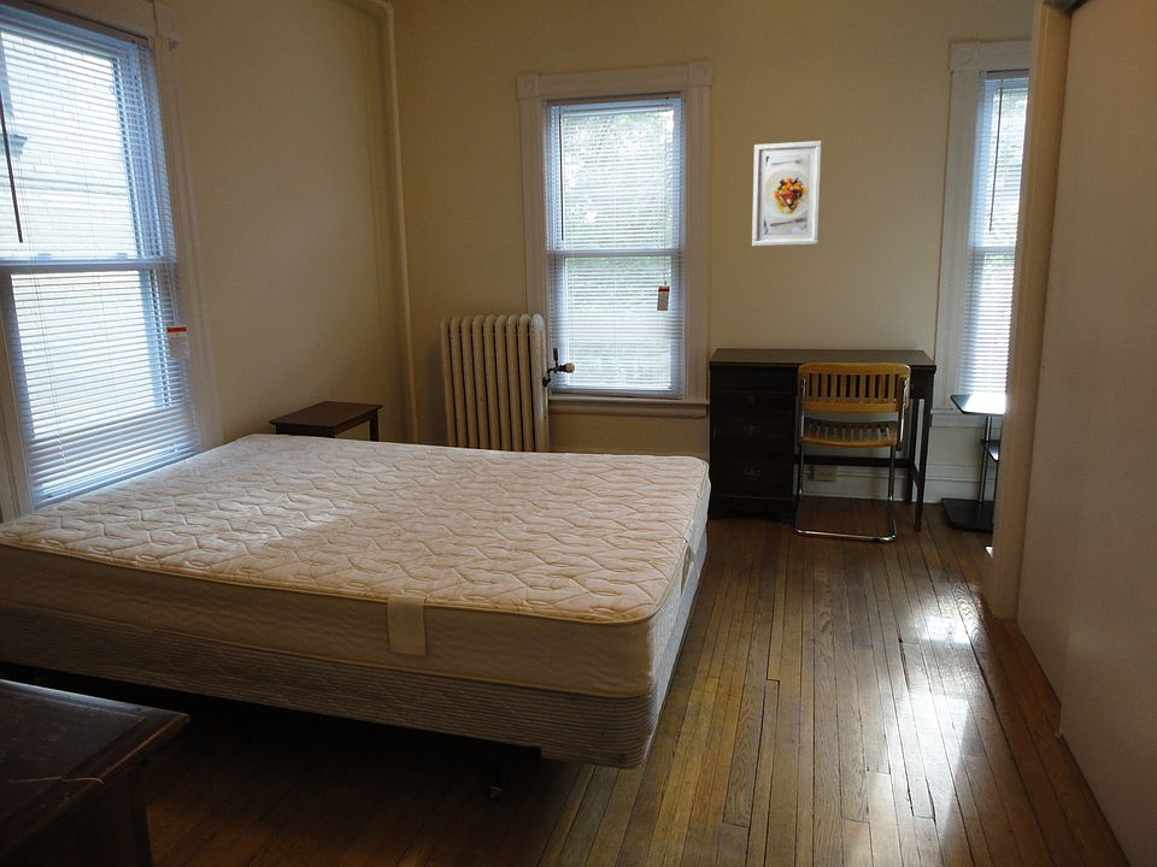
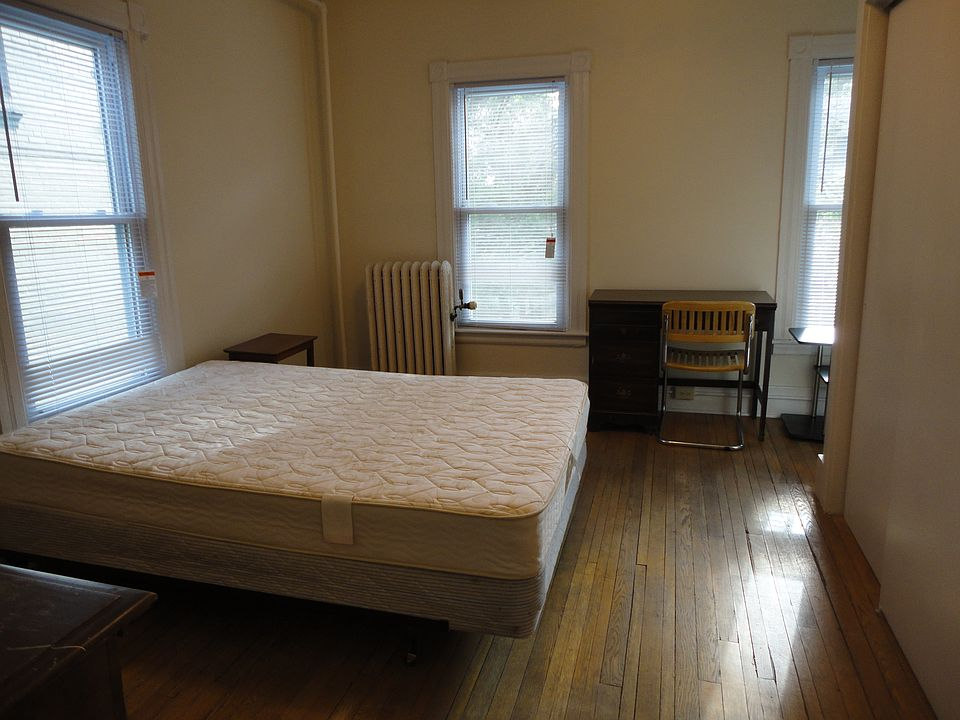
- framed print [751,140,823,247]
